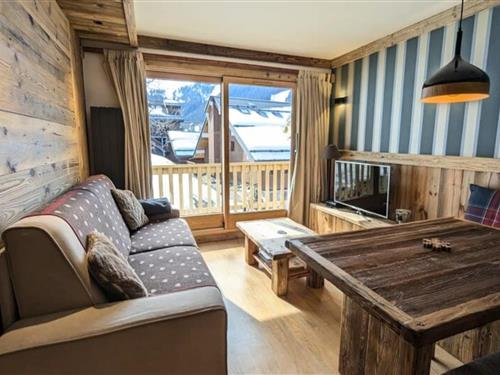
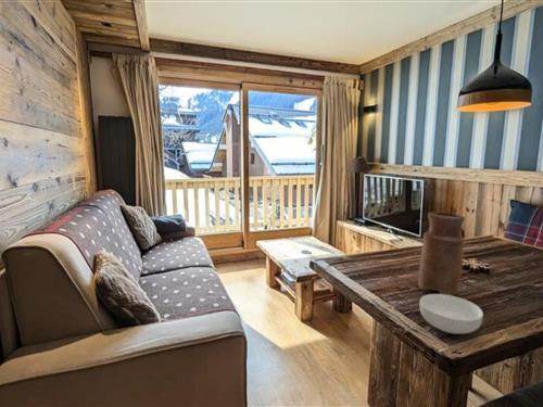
+ cereal bowl [418,293,484,335]
+ vase [417,212,466,296]
